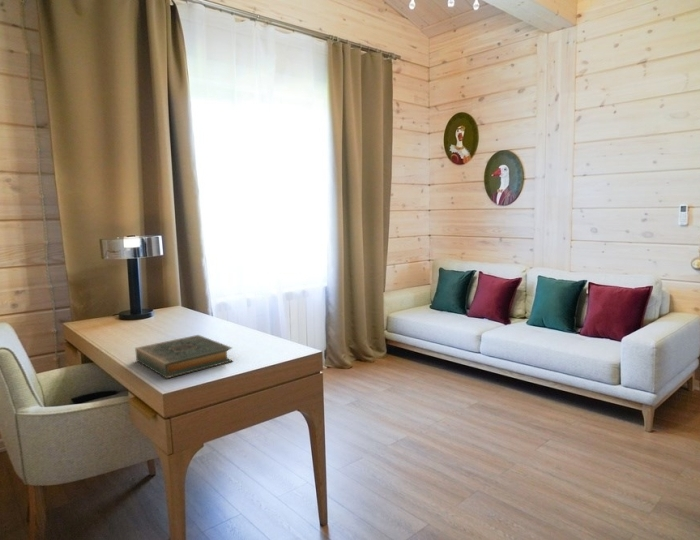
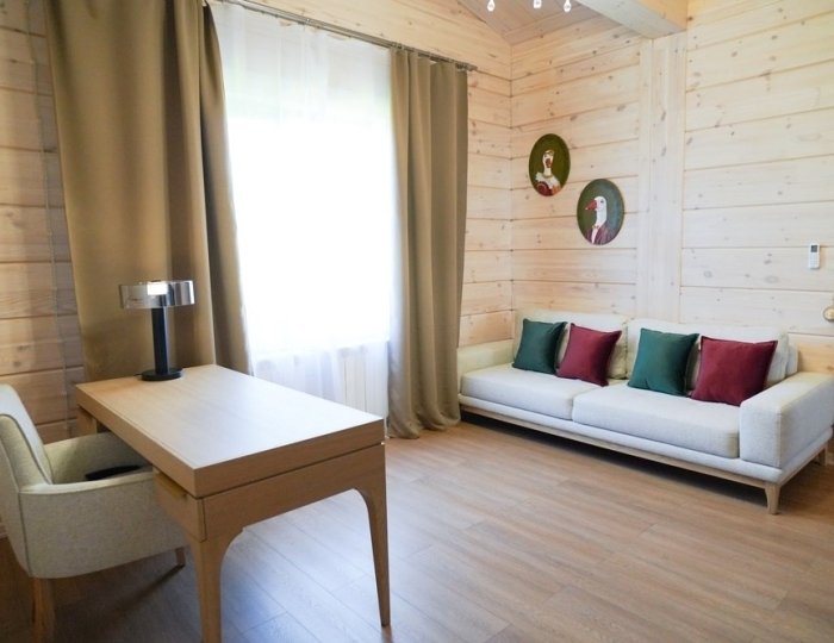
- hardback book [134,334,234,379]
